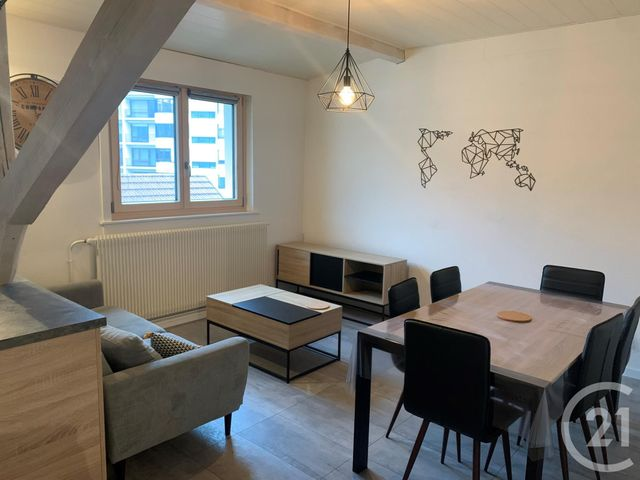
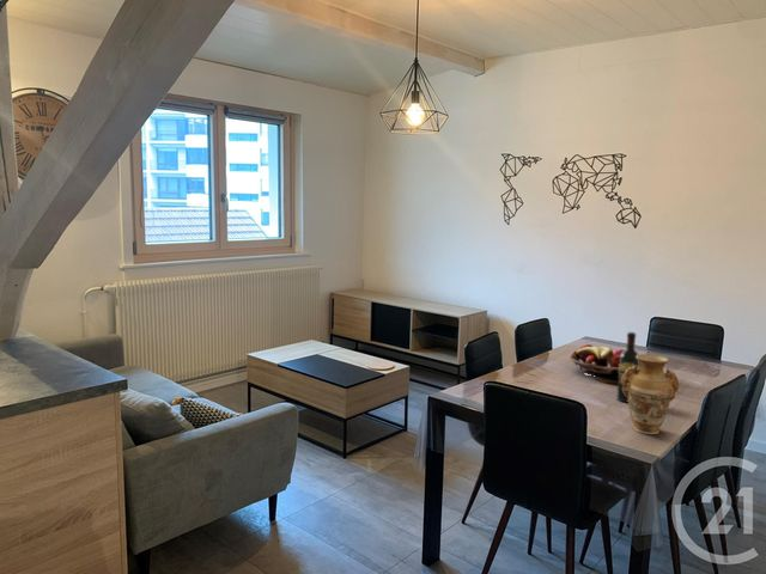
+ wine bottle [615,331,639,404]
+ fruit basket [569,343,640,379]
+ vase [621,353,680,435]
